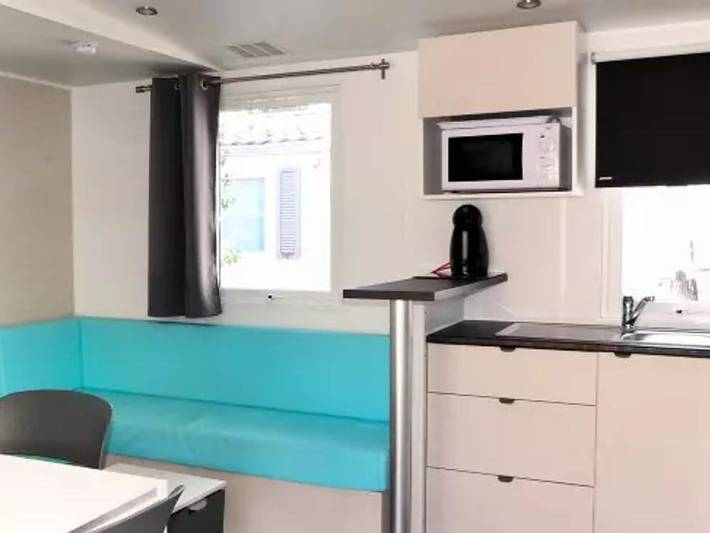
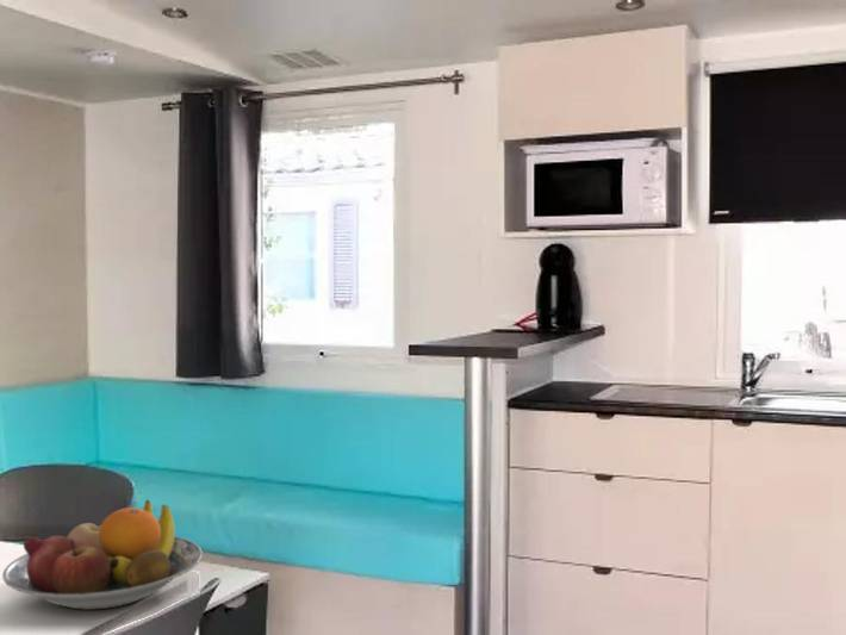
+ fruit bowl [1,499,204,611]
